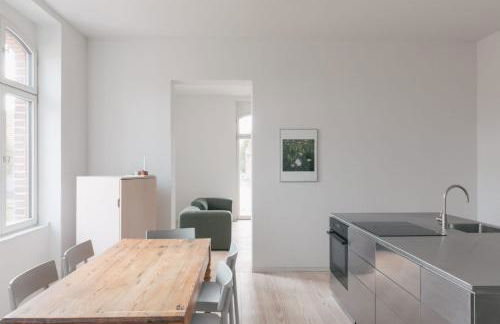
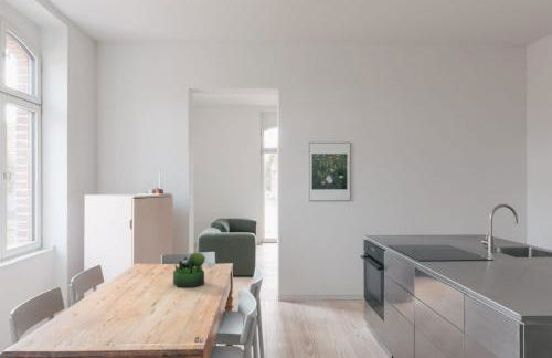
+ plant [172,252,206,288]
